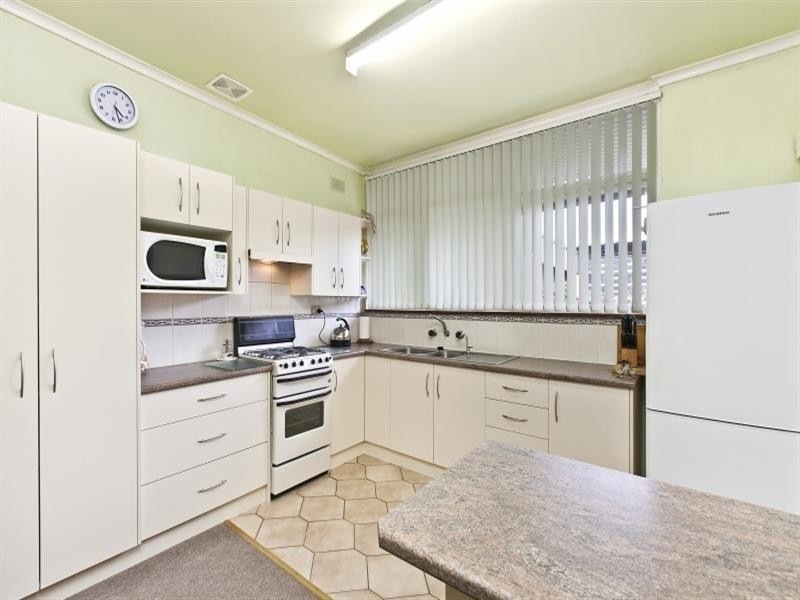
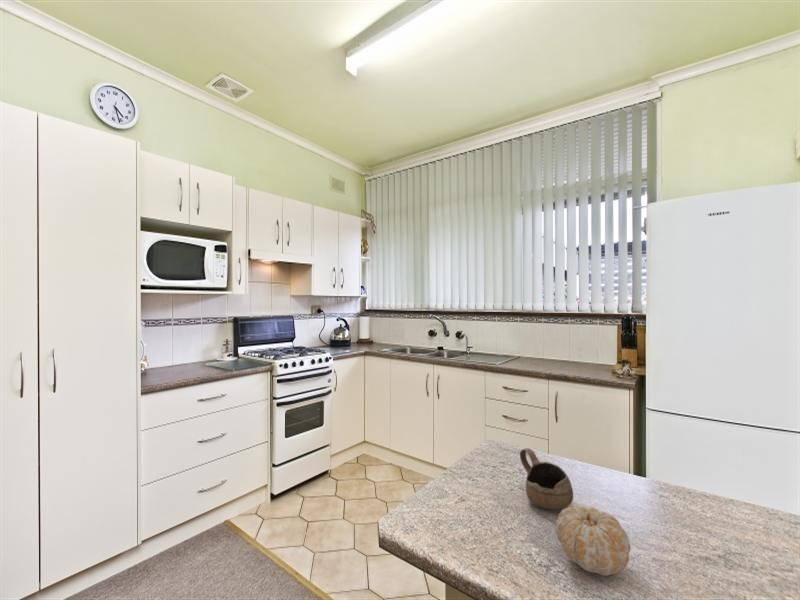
+ cup [519,447,574,511]
+ fruit [555,504,632,577]
